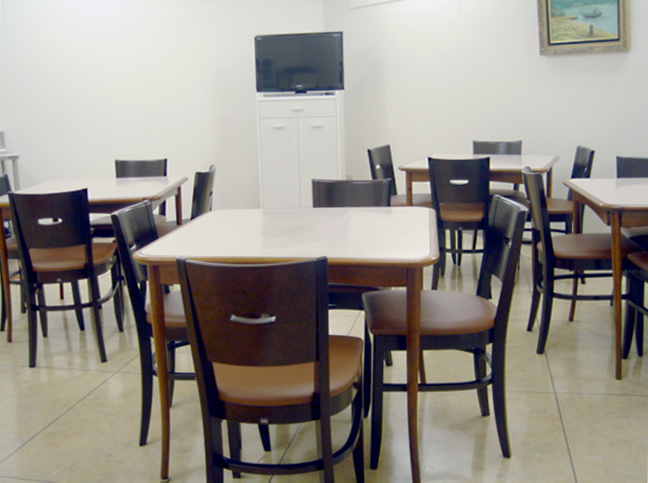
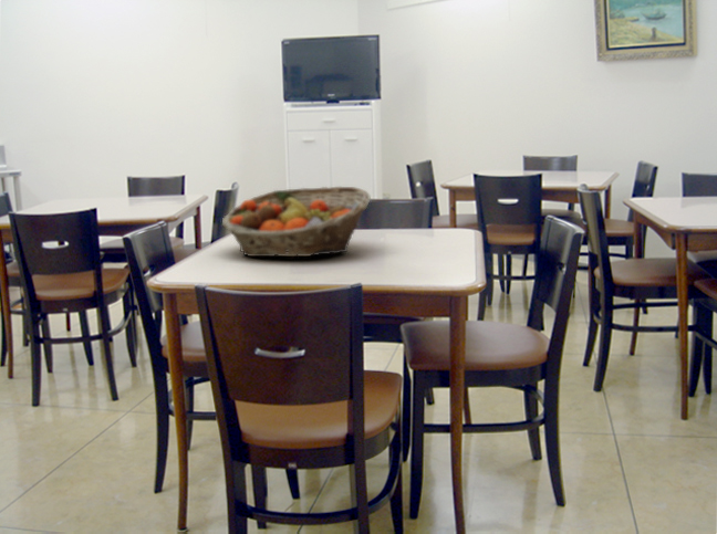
+ fruit basket [221,186,372,258]
